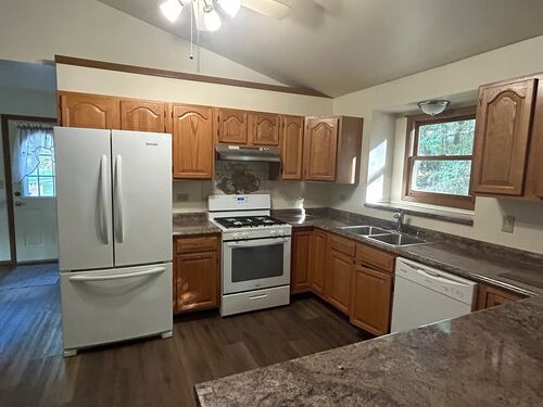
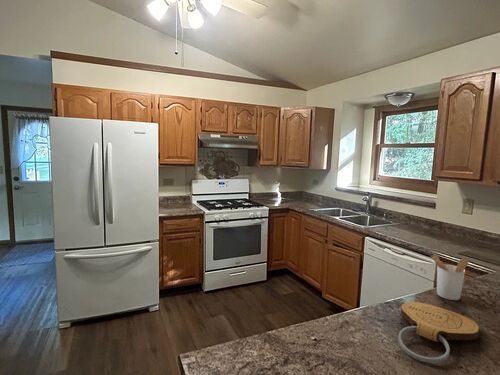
+ key chain [397,301,480,364]
+ utensil holder [430,254,469,301]
